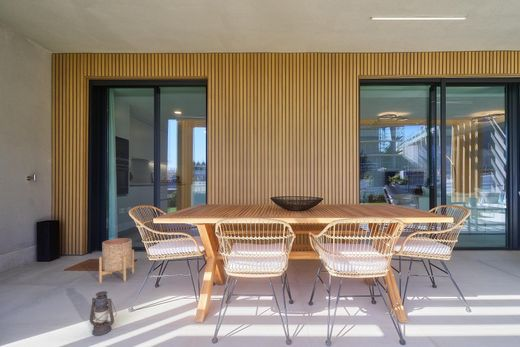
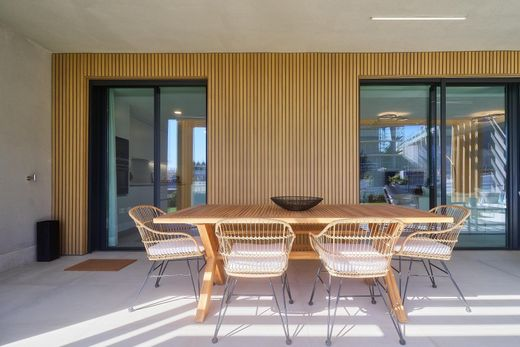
- planter [98,237,135,283]
- lantern [89,290,117,337]
